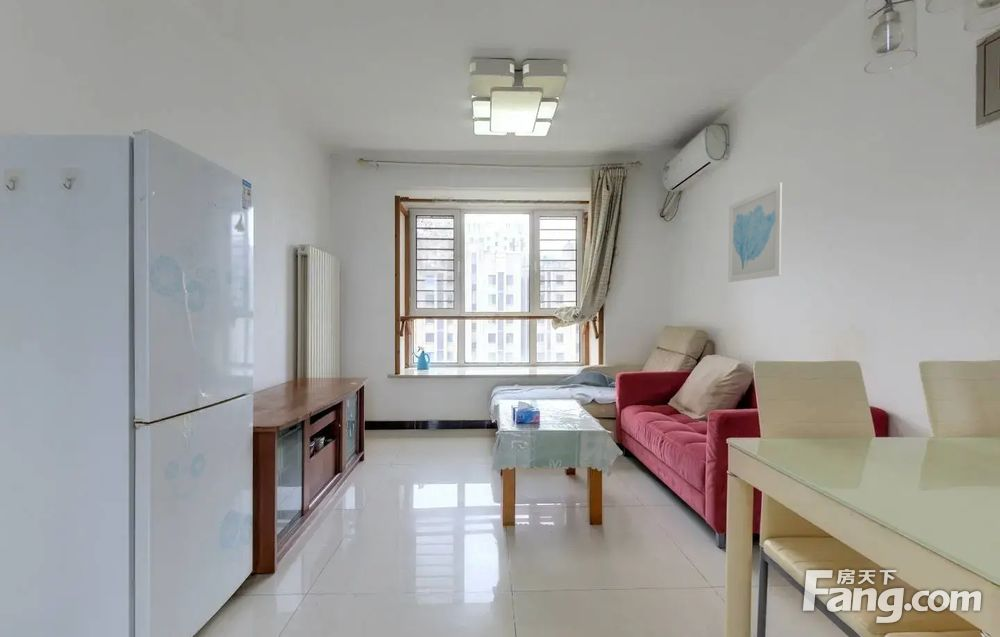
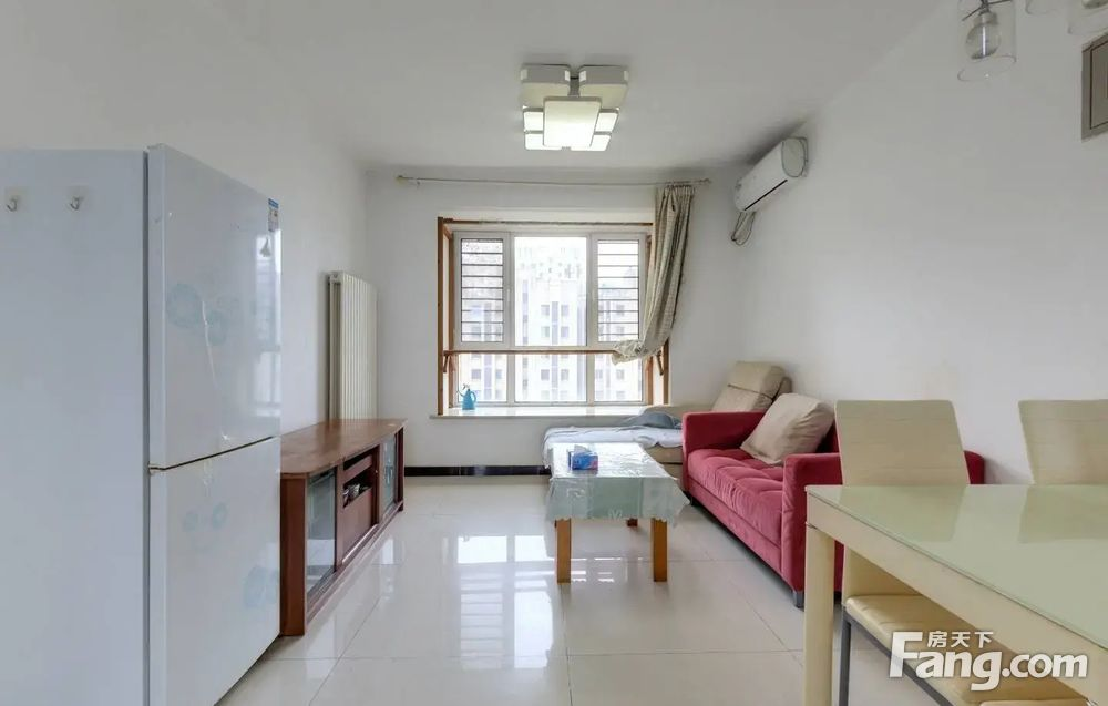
- wall art [727,182,783,283]
